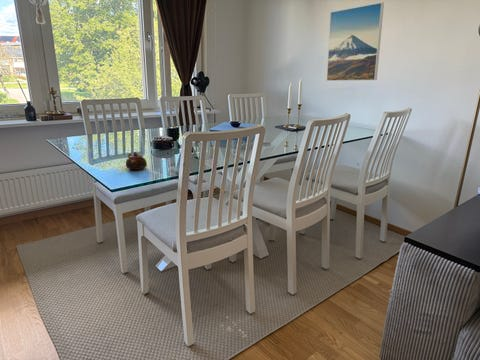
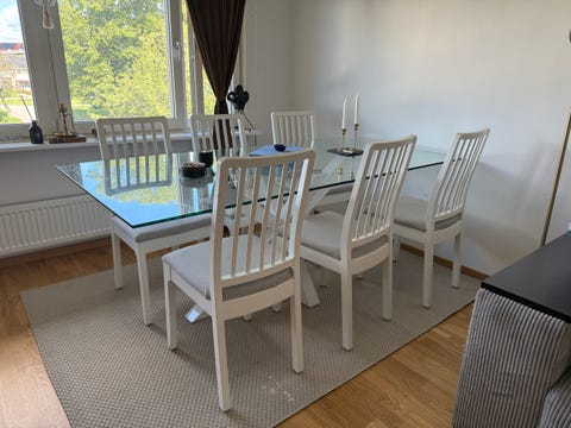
- teapot [125,151,148,171]
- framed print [326,1,385,82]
